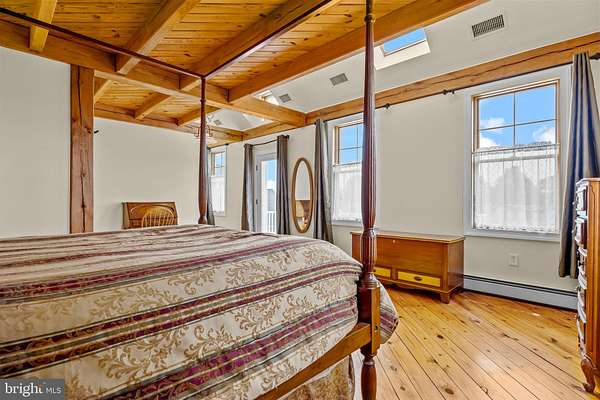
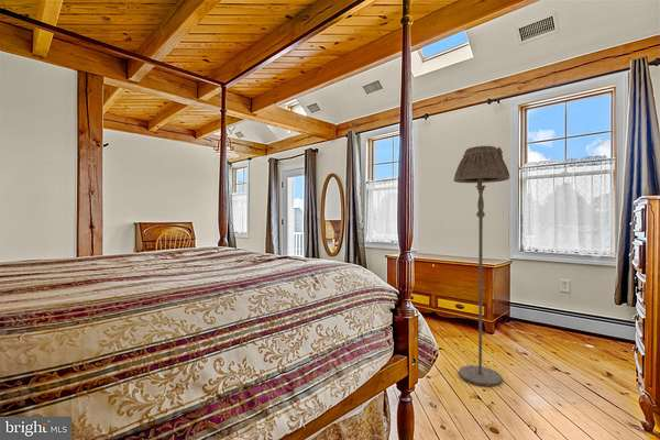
+ floor lamp [453,145,510,387]
